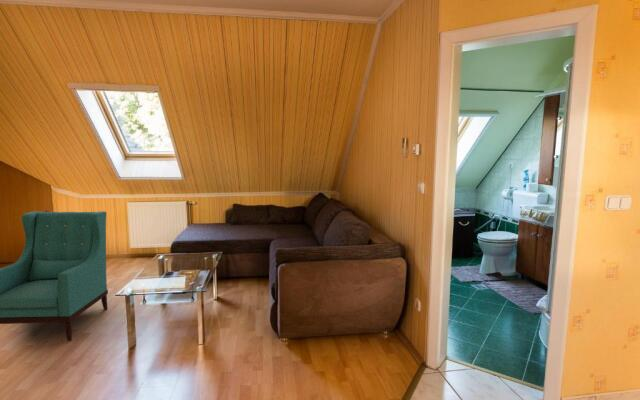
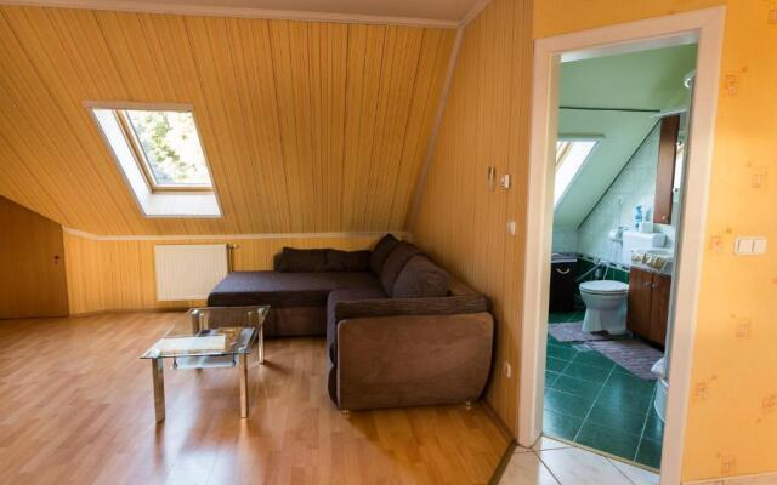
- armchair [0,210,109,342]
